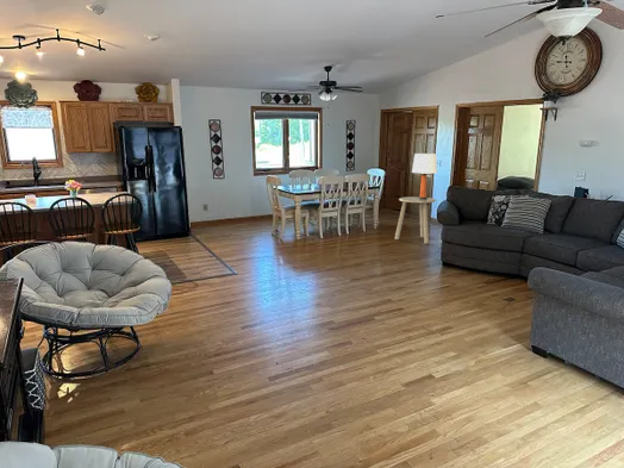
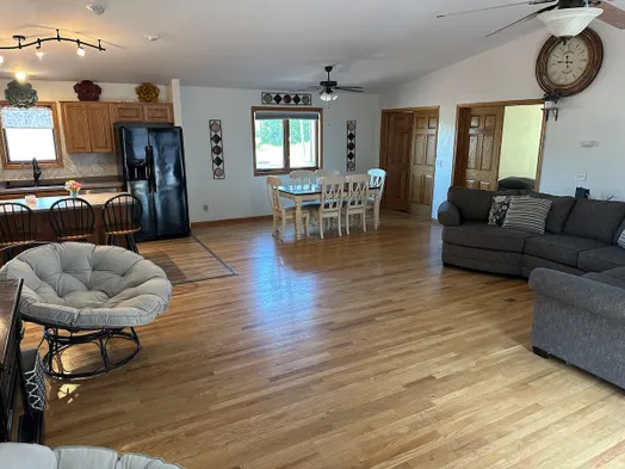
- lamp [411,150,438,199]
- side table [394,195,437,244]
